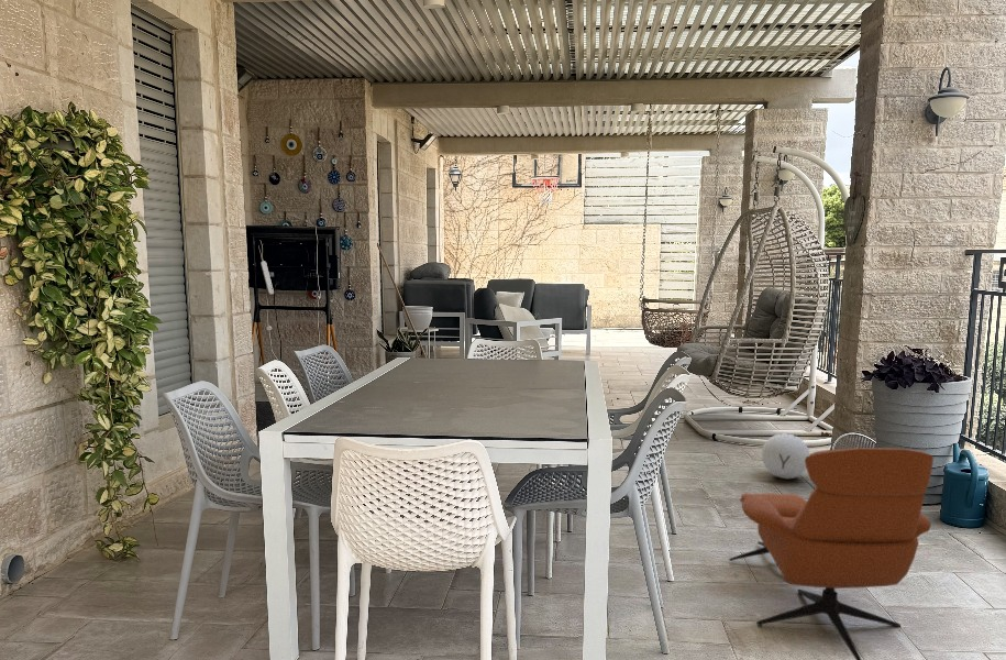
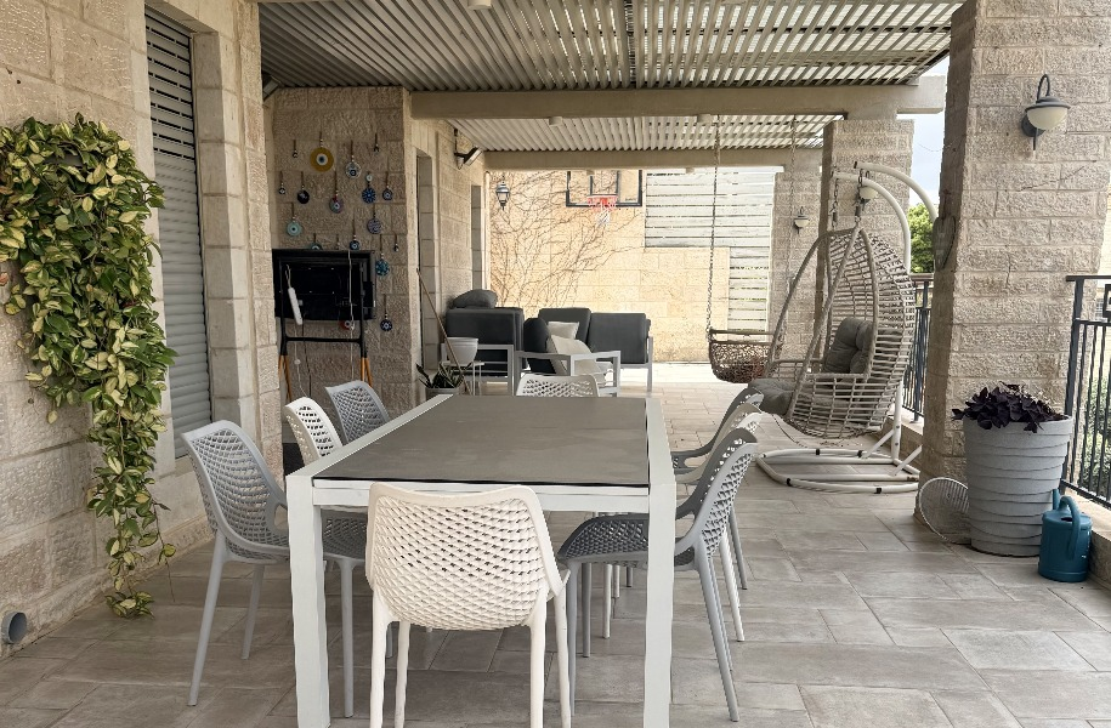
- lounge chair [728,447,935,660]
- ball [761,432,810,480]
